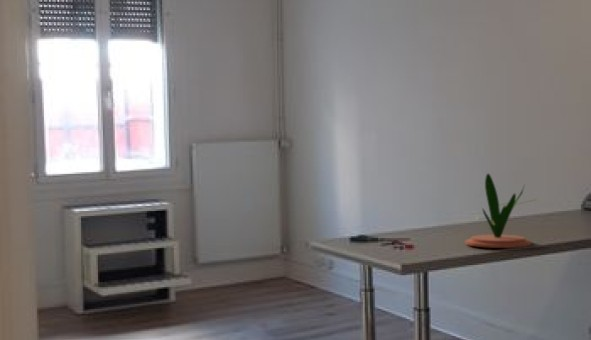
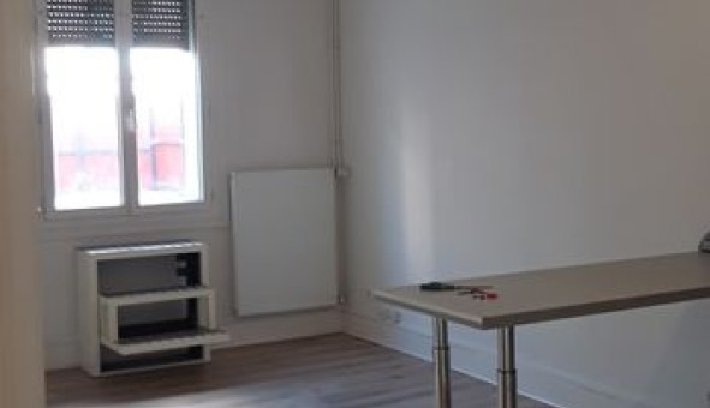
- plant [464,173,538,249]
